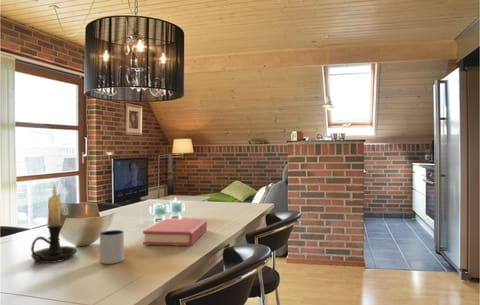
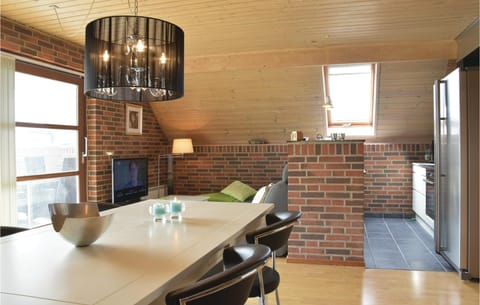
- mug [99,229,125,265]
- candle holder [30,182,78,266]
- hardback book [142,218,208,247]
